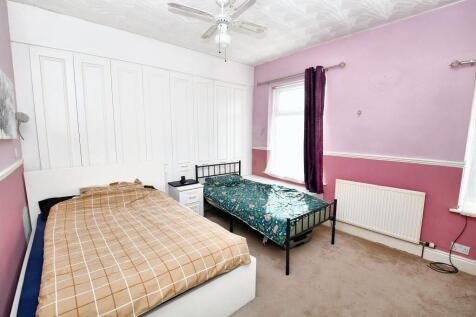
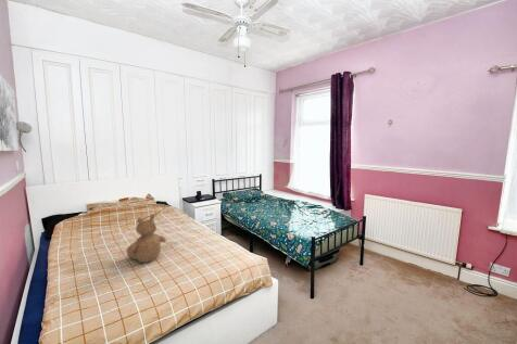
+ teddy bear [125,214,167,264]
